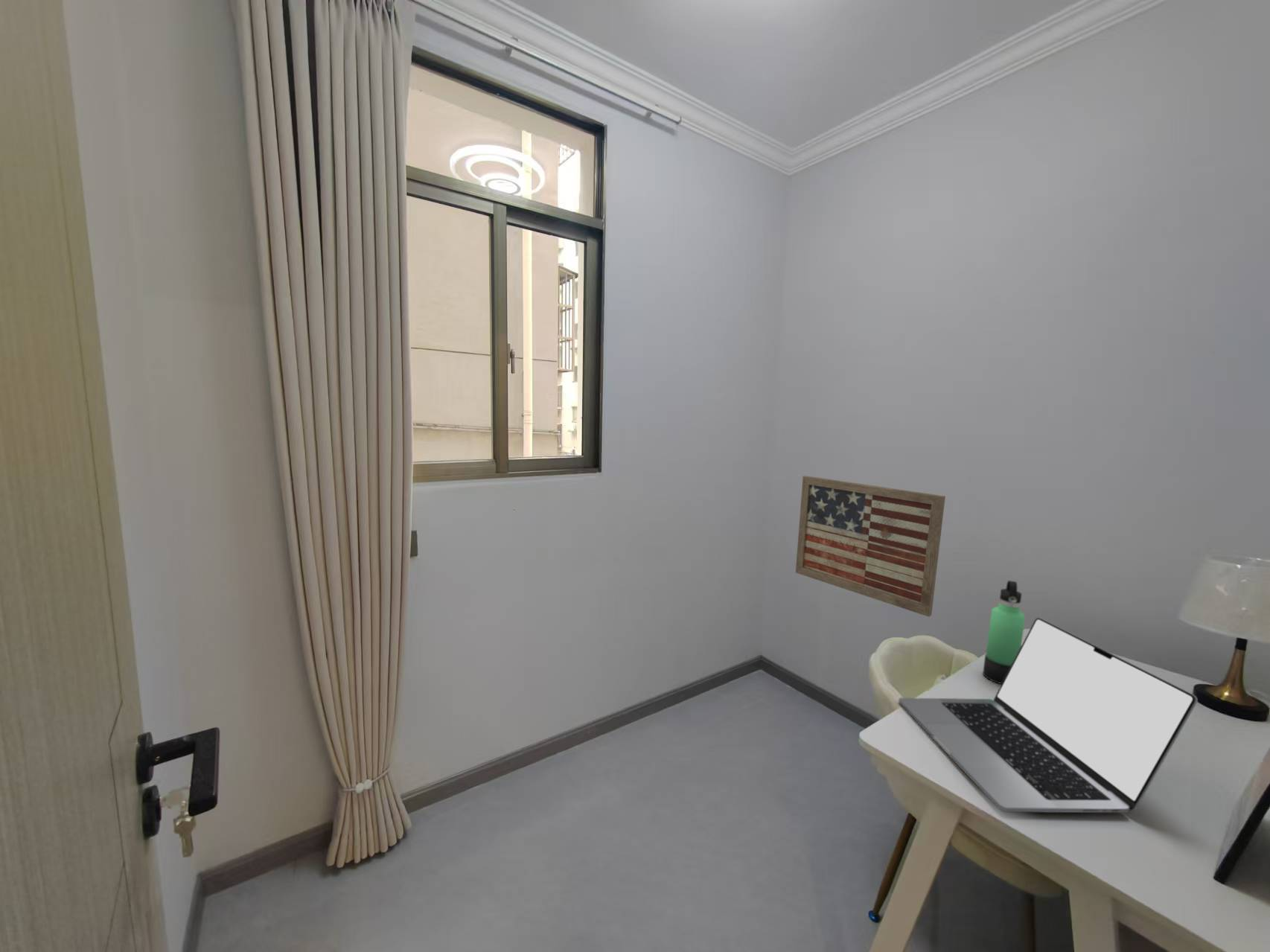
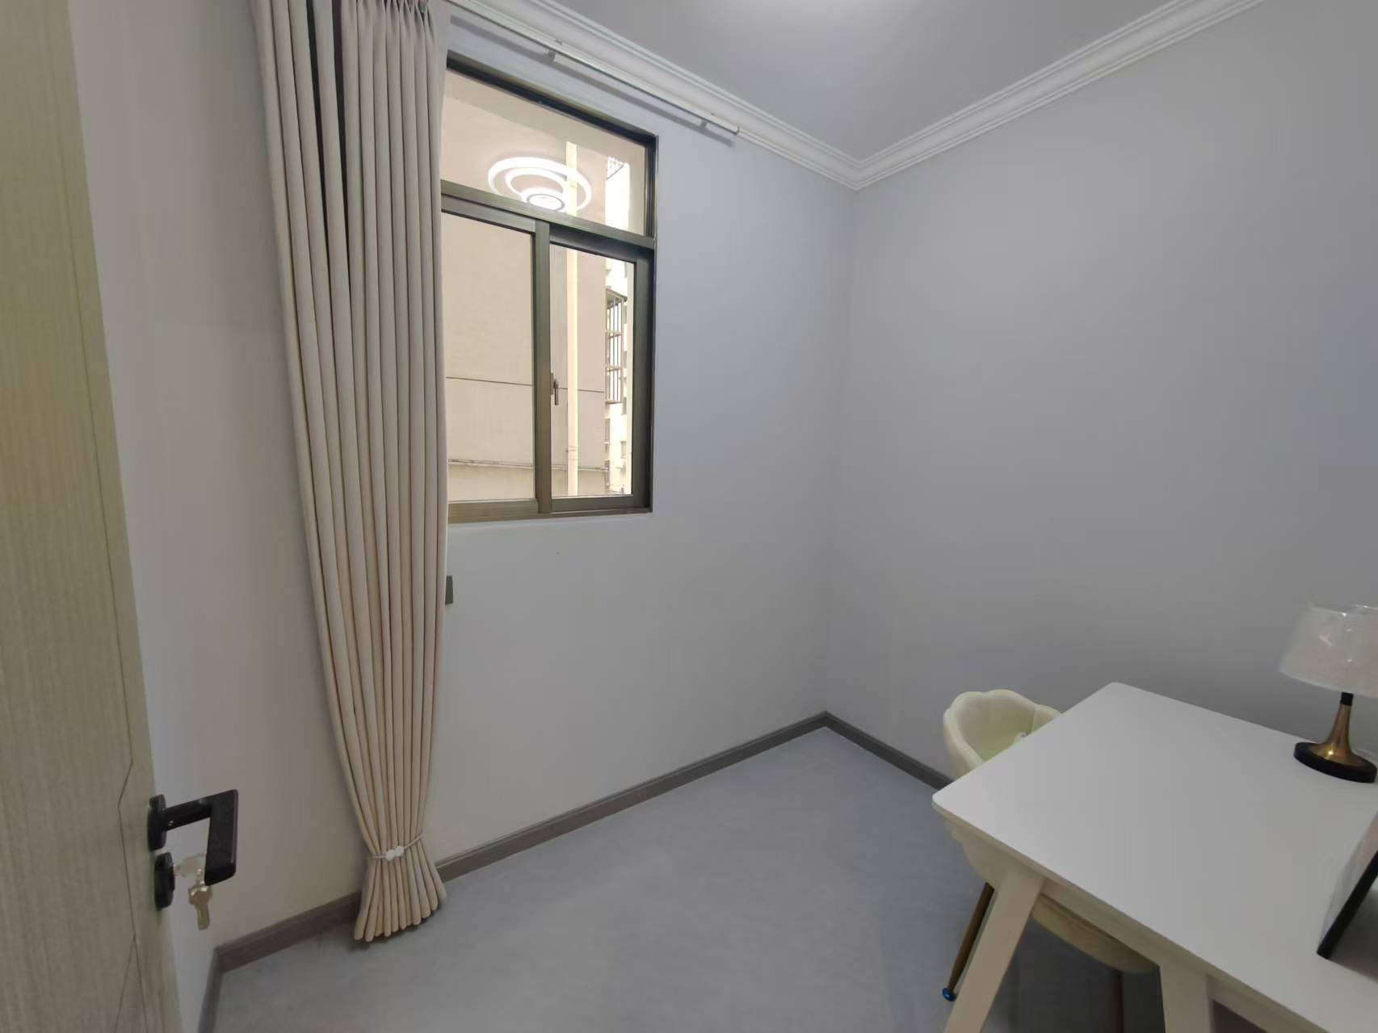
- wall art [795,475,946,618]
- laptop [898,617,1199,814]
- thermos bottle [982,580,1026,685]
